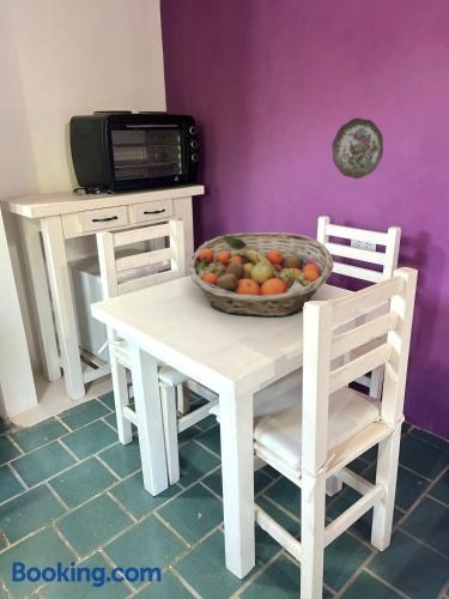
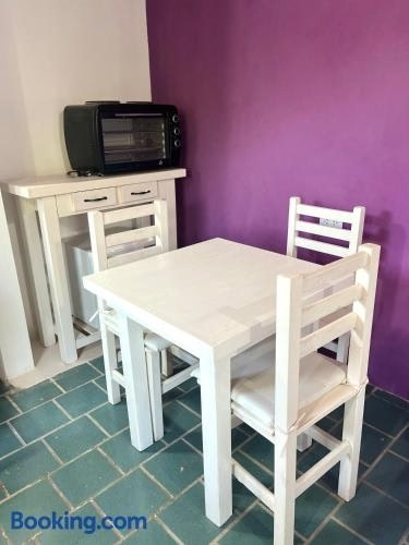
- decorative plate [330,117,384,180]
- fruit basket [187,231,334,317]
